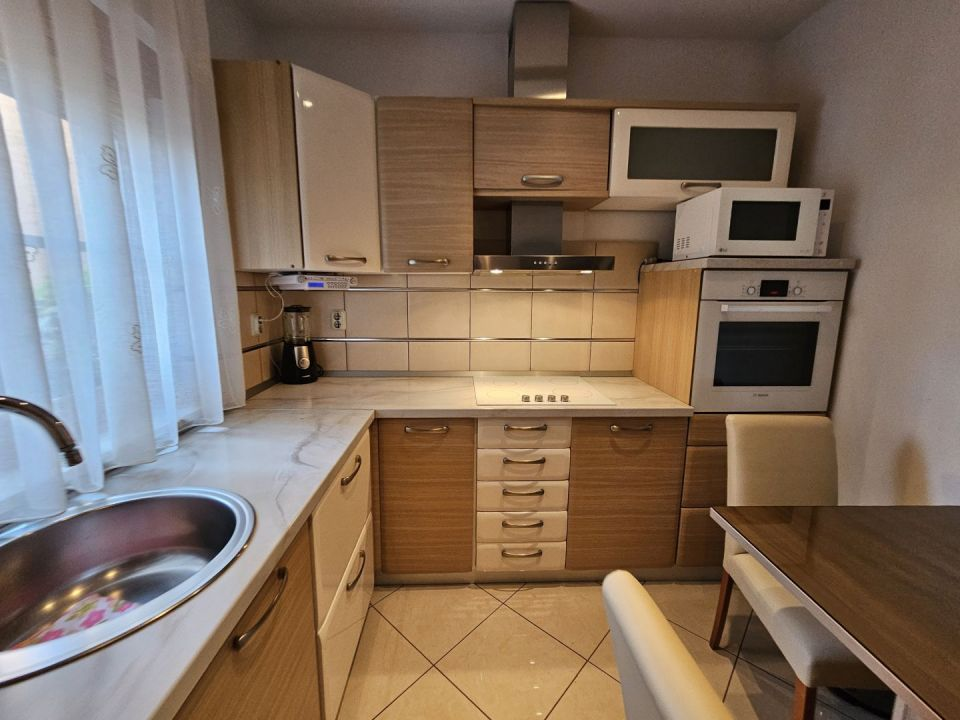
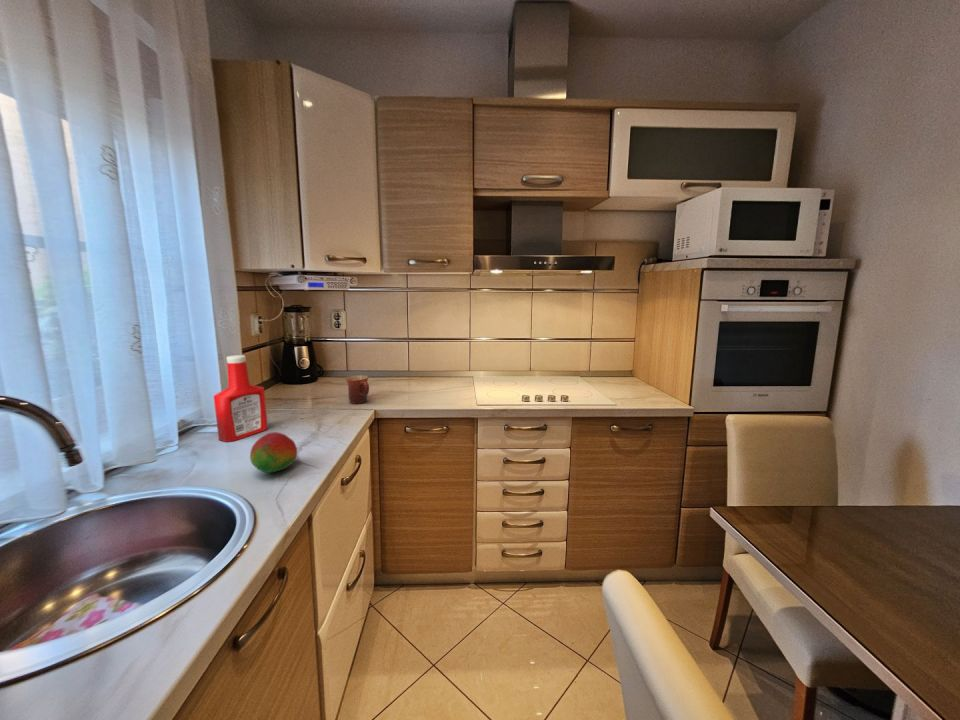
+ mug [345,374,370,405]
+ soap bottle [213,354,269,443]
+ fruit [249,431,298,474]
